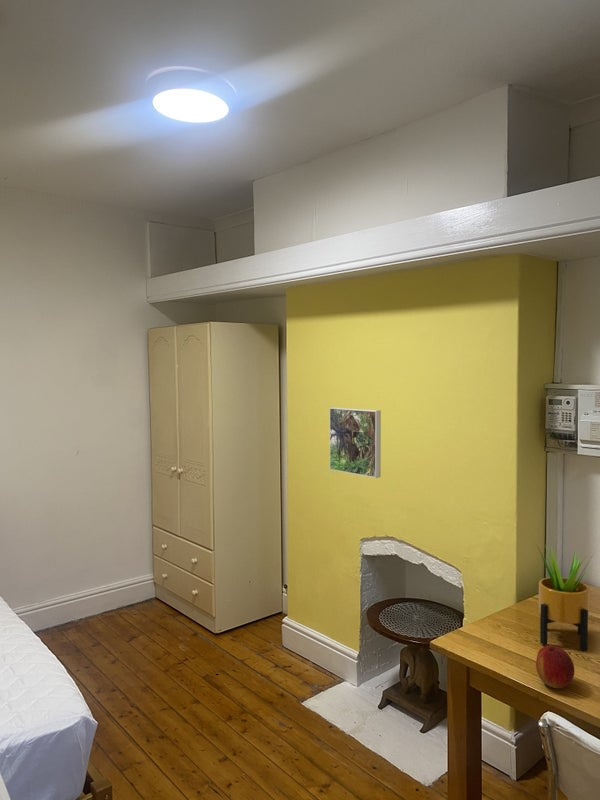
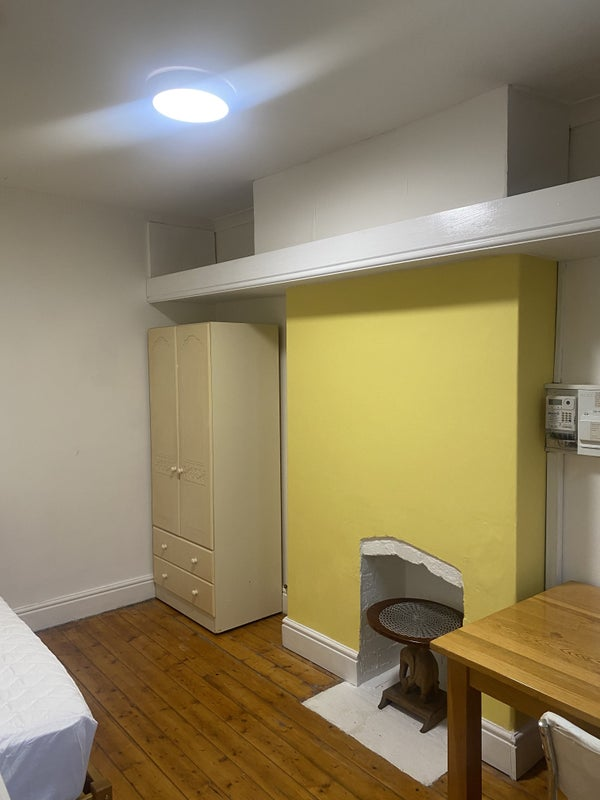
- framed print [329,407,382,479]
- potted plant [535,542,595,652]
- apple [535,644,576,689]
